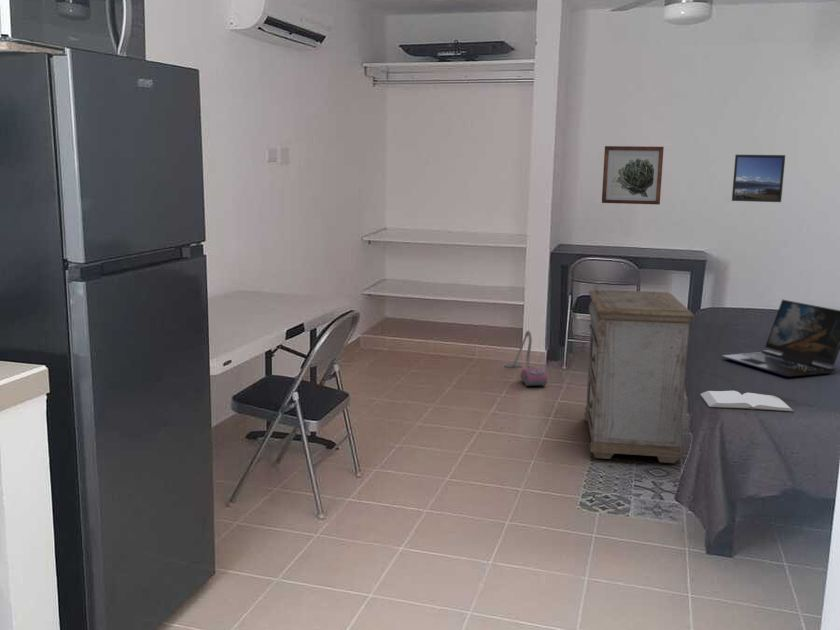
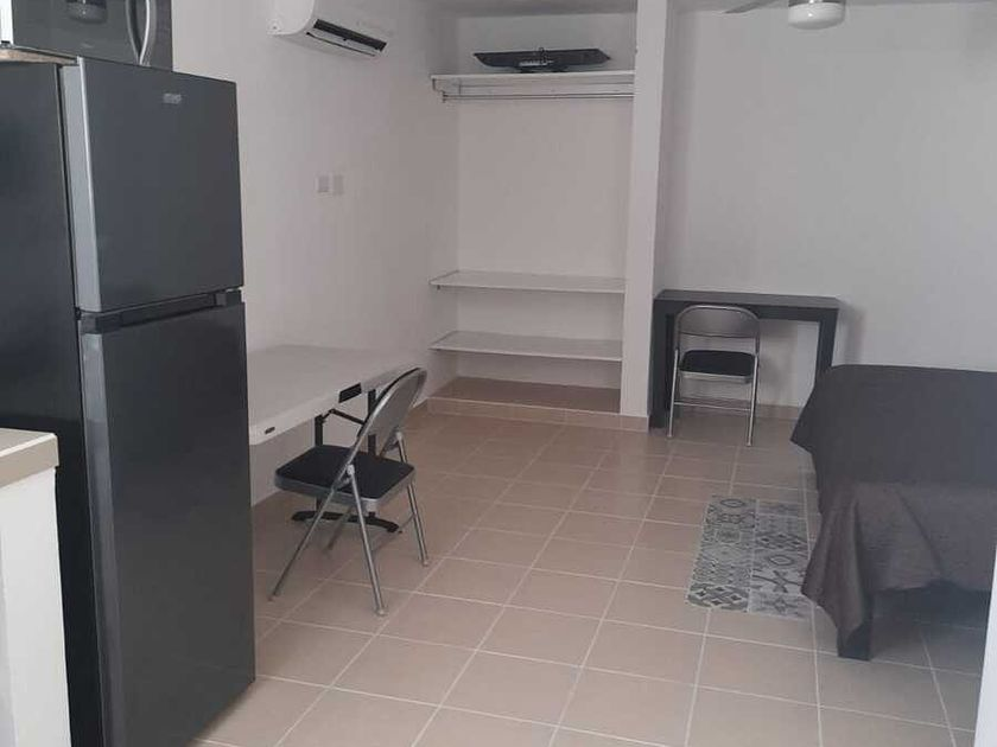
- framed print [730,154,786,203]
- book [699,390,795,413]
- laptop [721,299,840,378]
- vacuum cleaner [504,329,548,387]
- nightstand [583,289,696,464]
- wall art [601,145,665,206]
